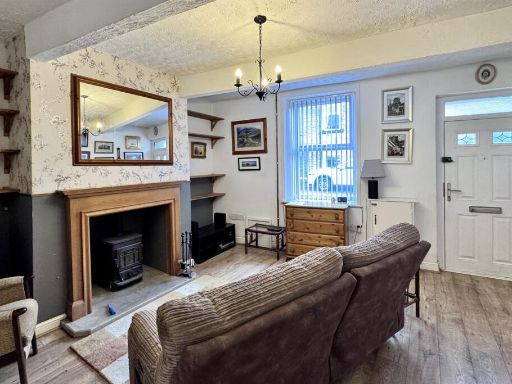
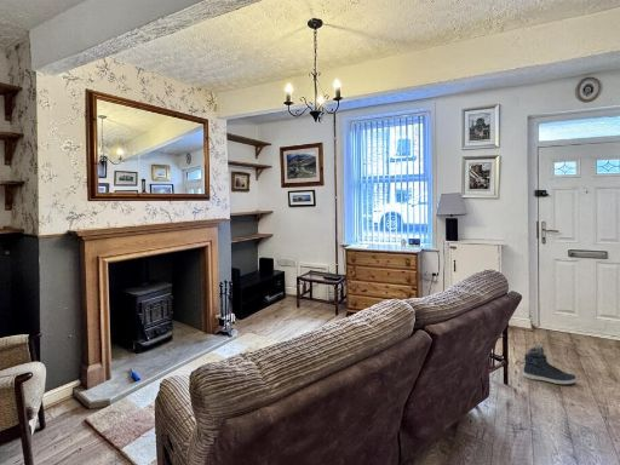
+ sneaker [522,345,578,386]
